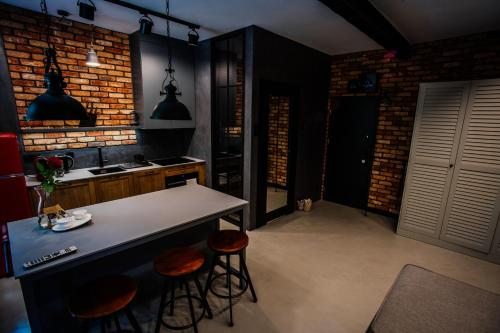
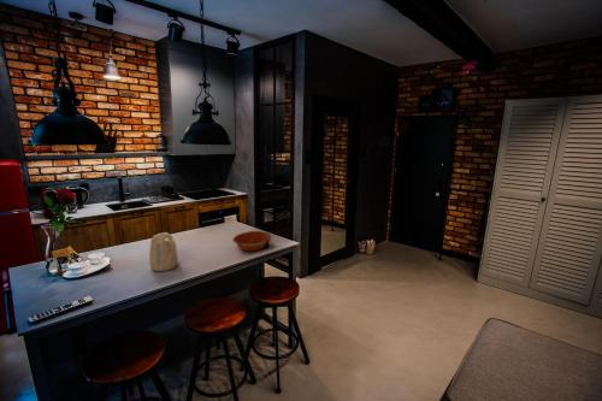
+ bowl [231,230,272,253]
+ kettle [148,231,179,272]
